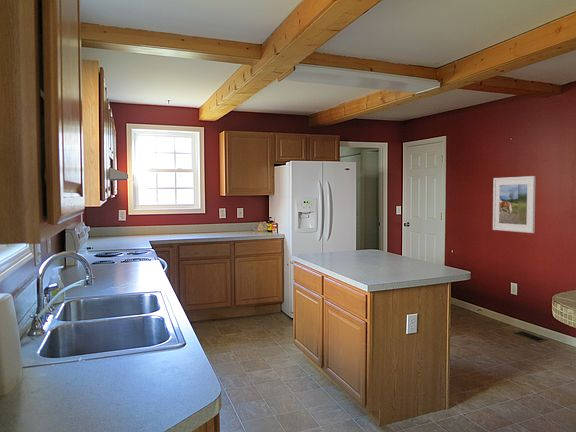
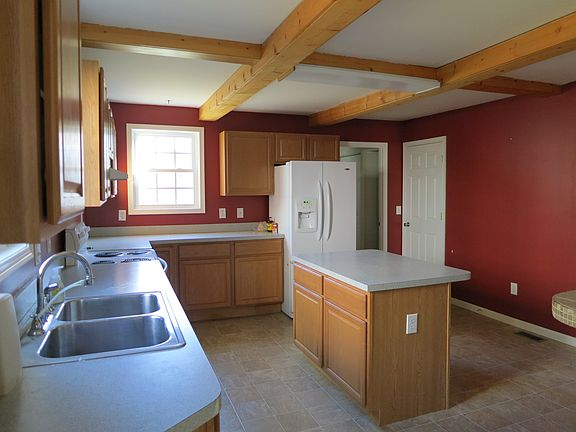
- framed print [492,175,537,234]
